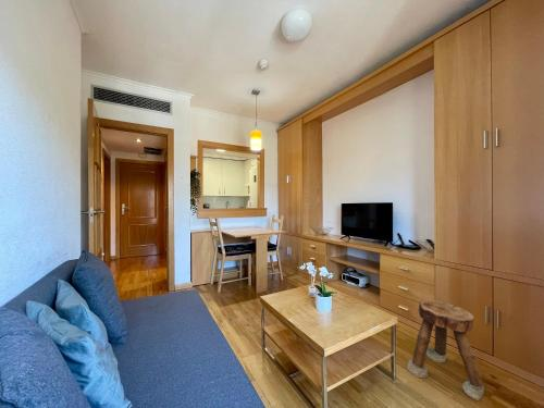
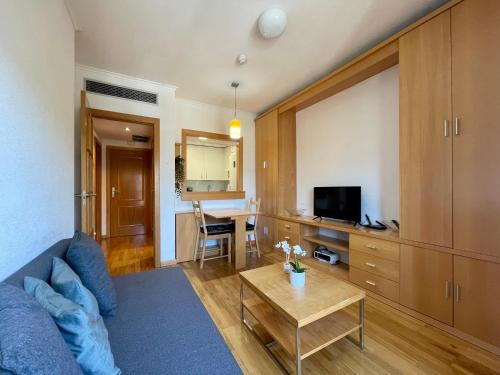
- stool [406,298,485,403]
